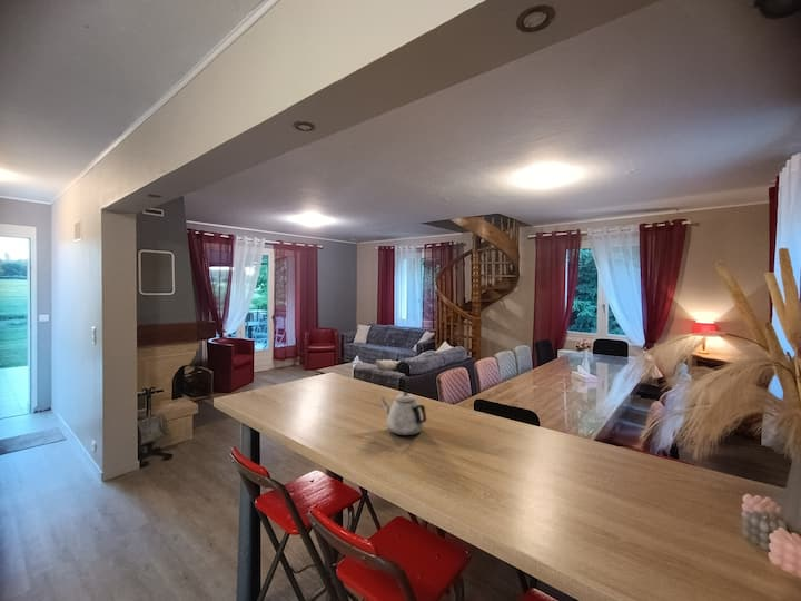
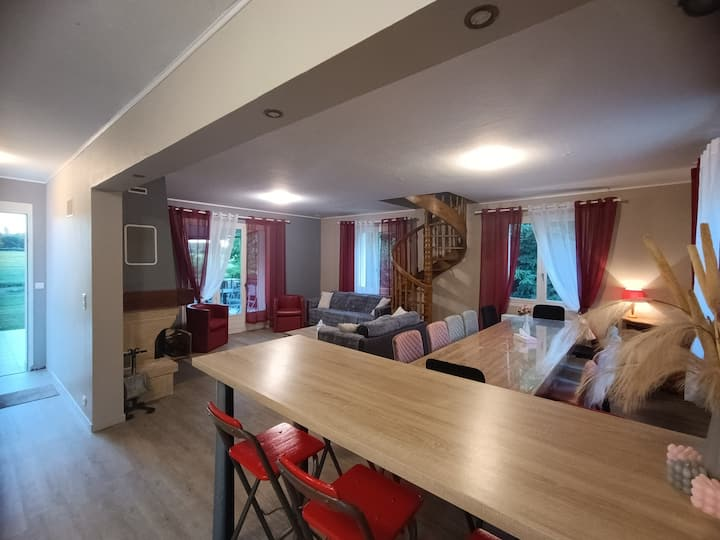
- teapot [380,391,427,436]
